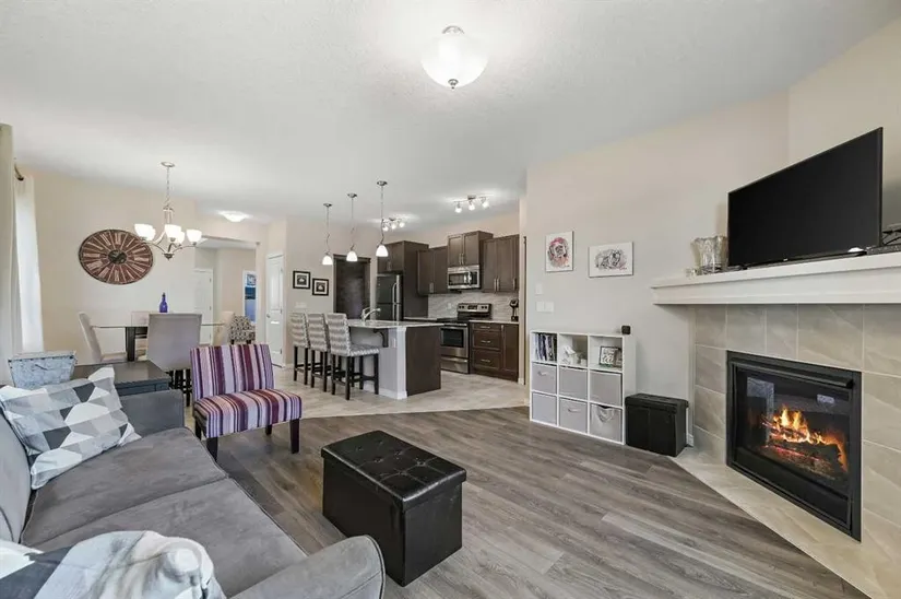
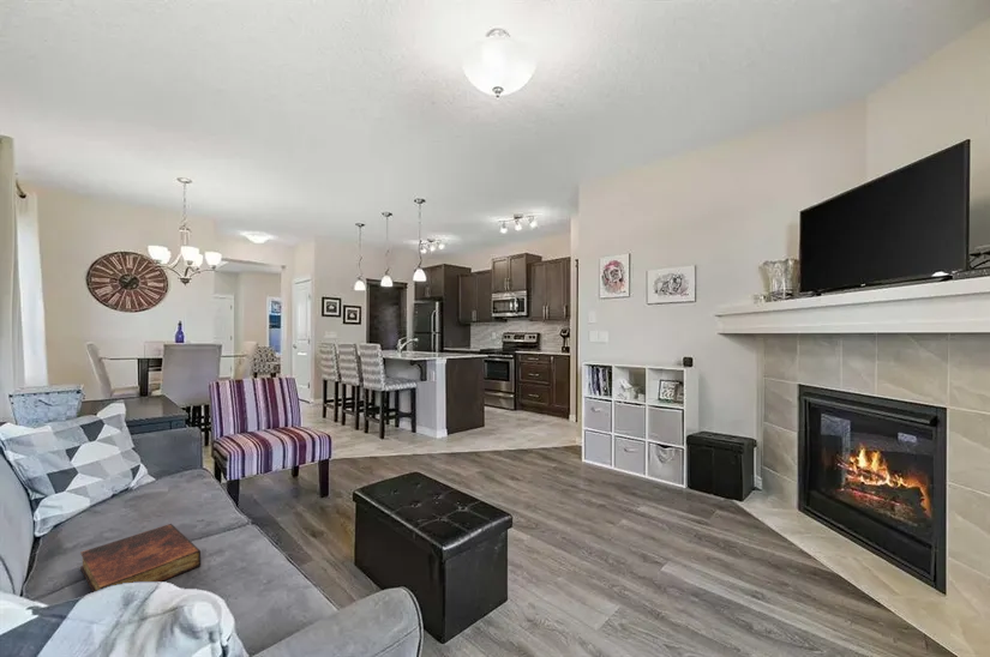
+ book [79,523,203,593]
